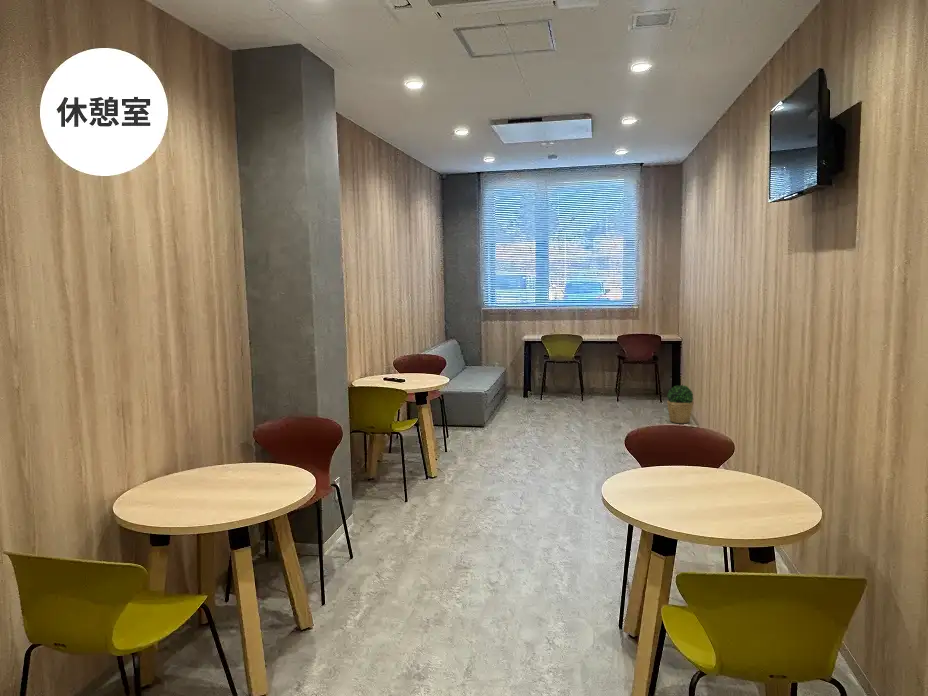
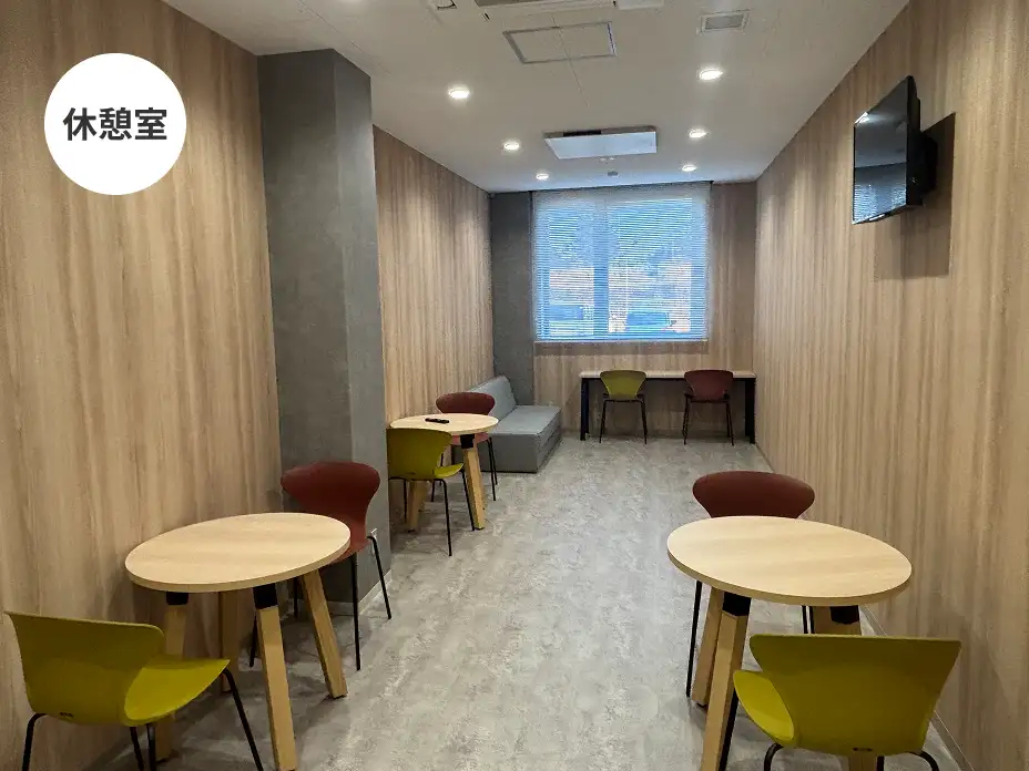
- potted plant [666,384,694,424]
